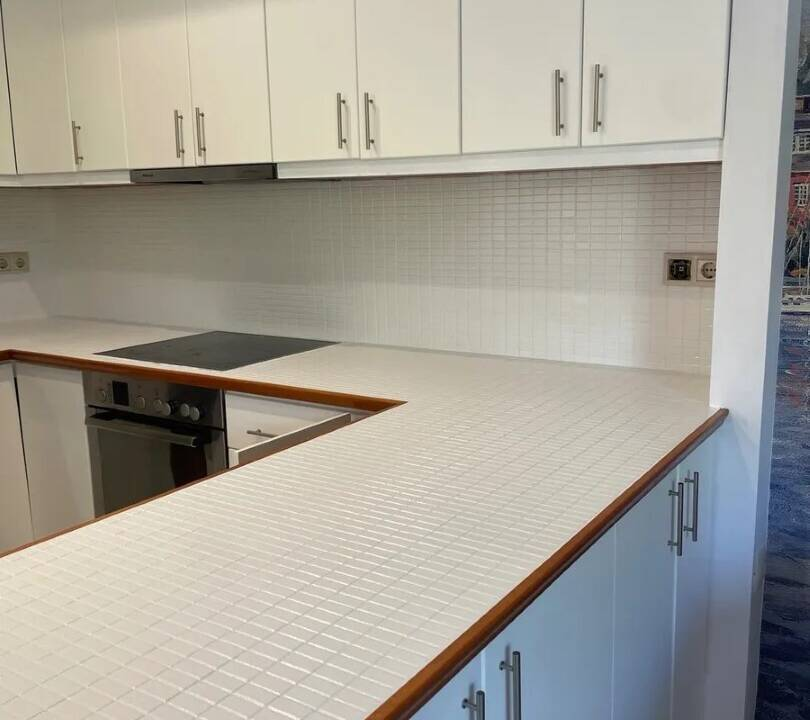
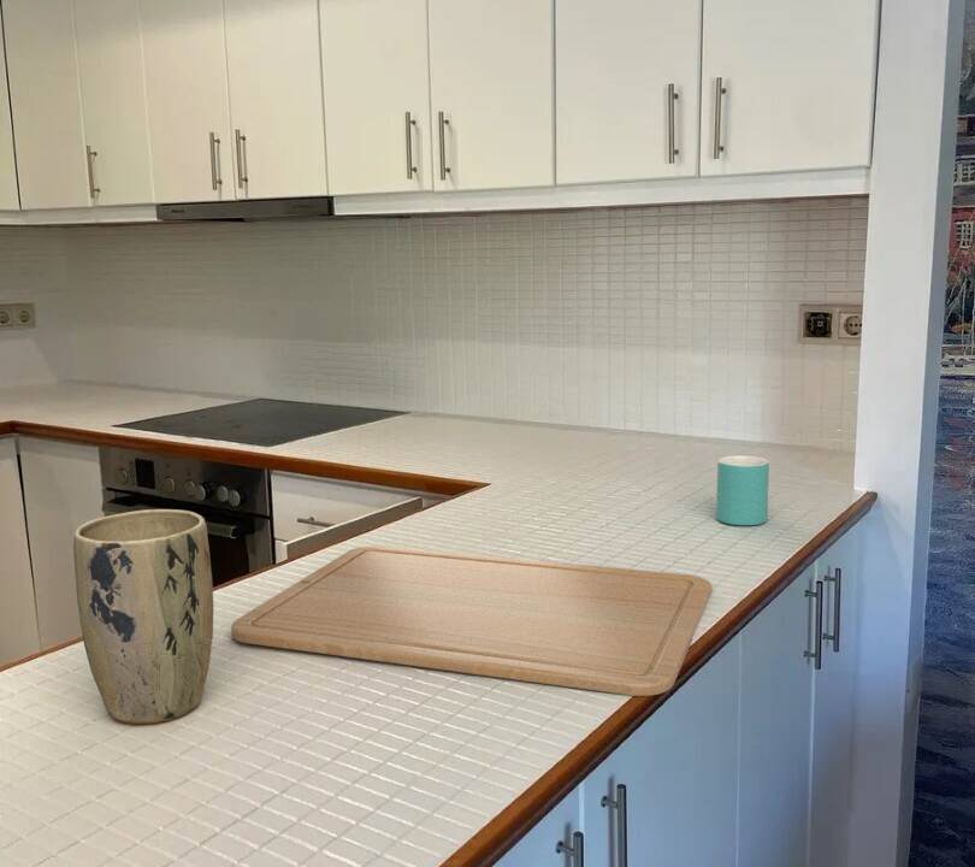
+ chopping board [230,544,713,697]
+ plant pot [72,508,214,725]
+ mug [715,455,770,526]
